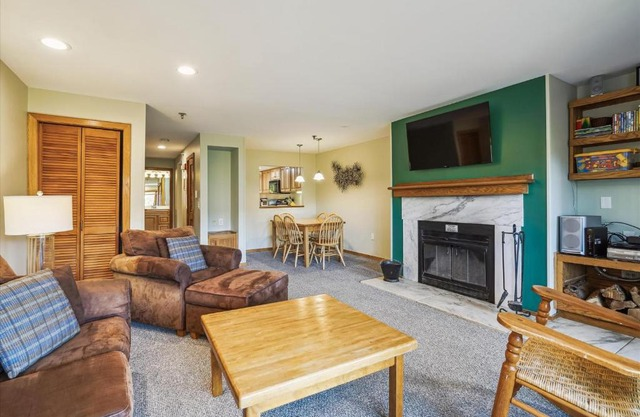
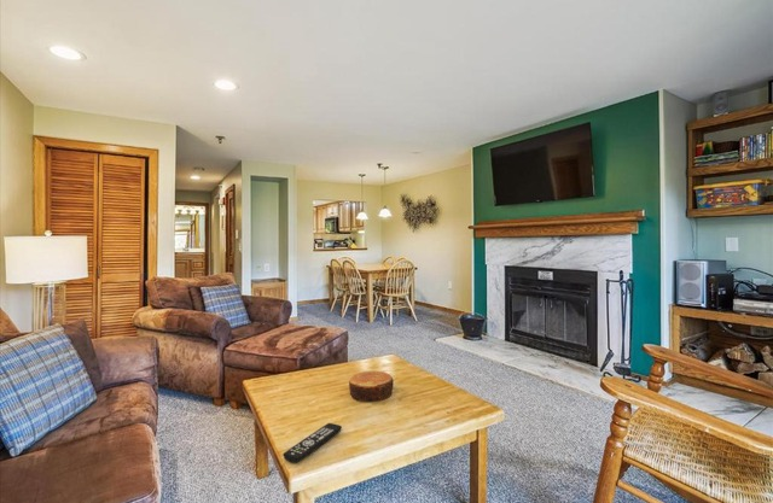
+ bowl [348,370,395,403]
+ remote control [281,422,343,464]
